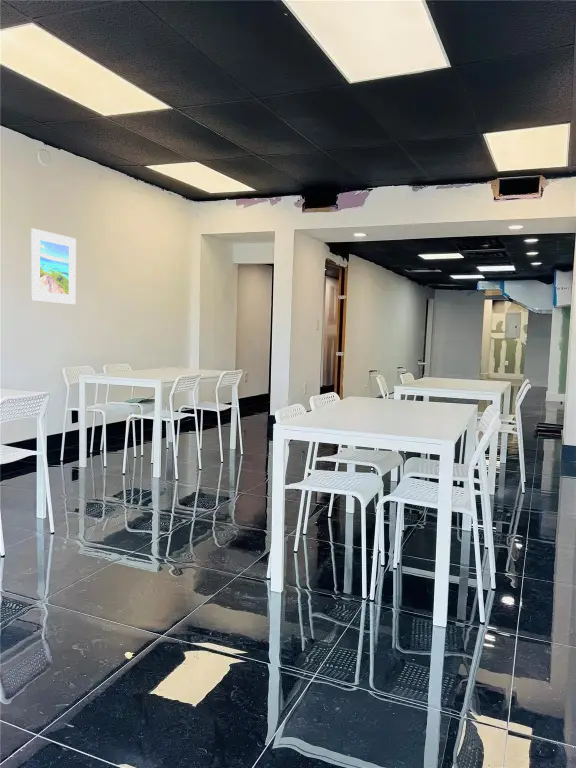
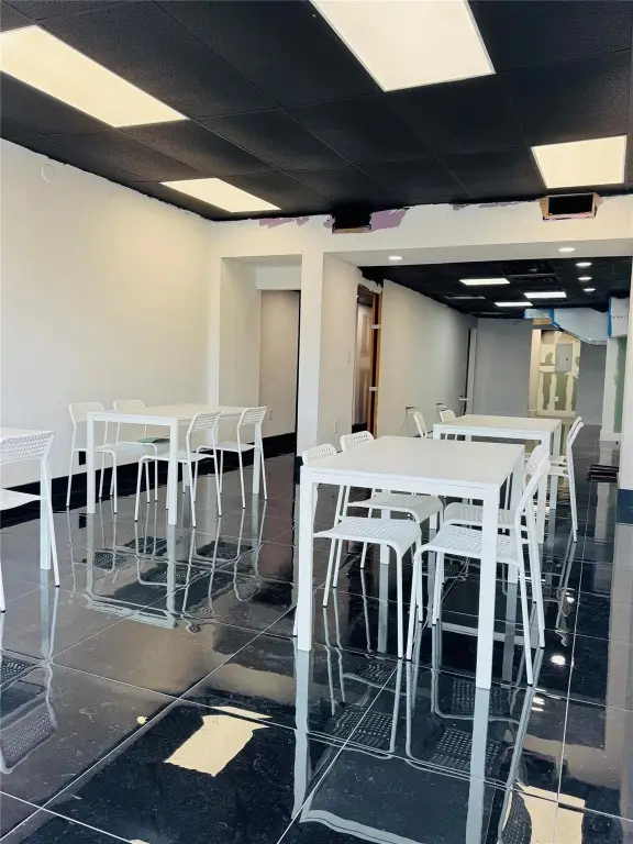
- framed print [30,227,77,305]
